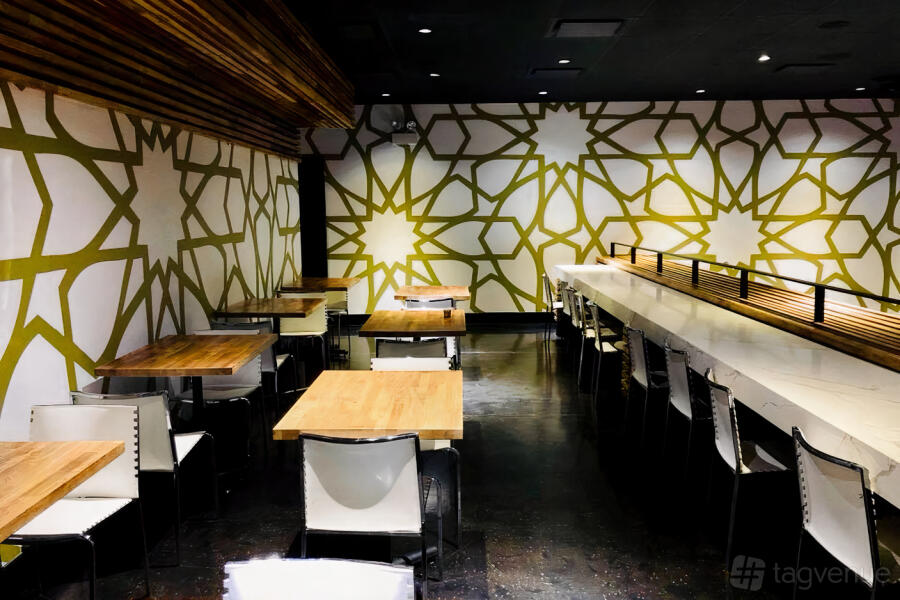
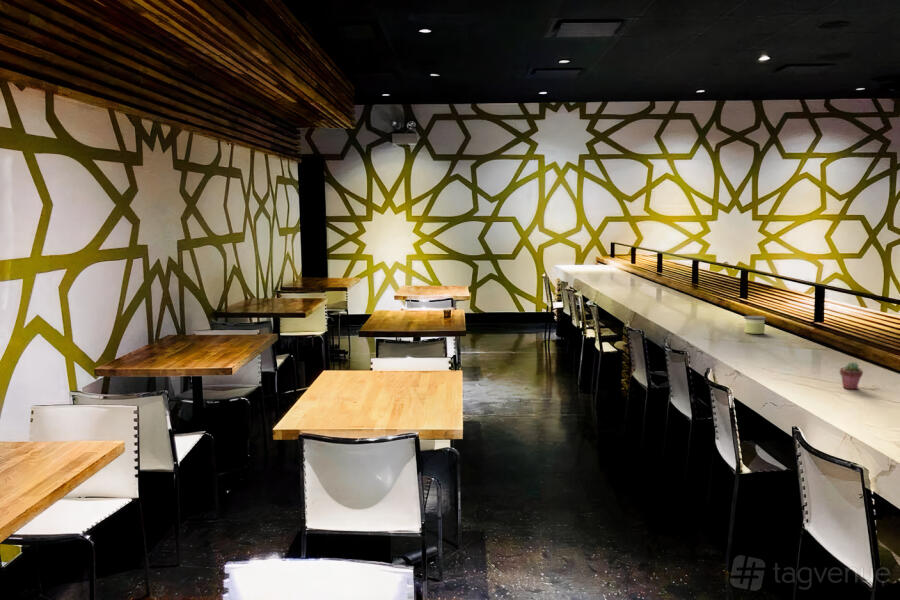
+ potted succulent [839,361,864,390]
+ candle [743,315,767,335]
